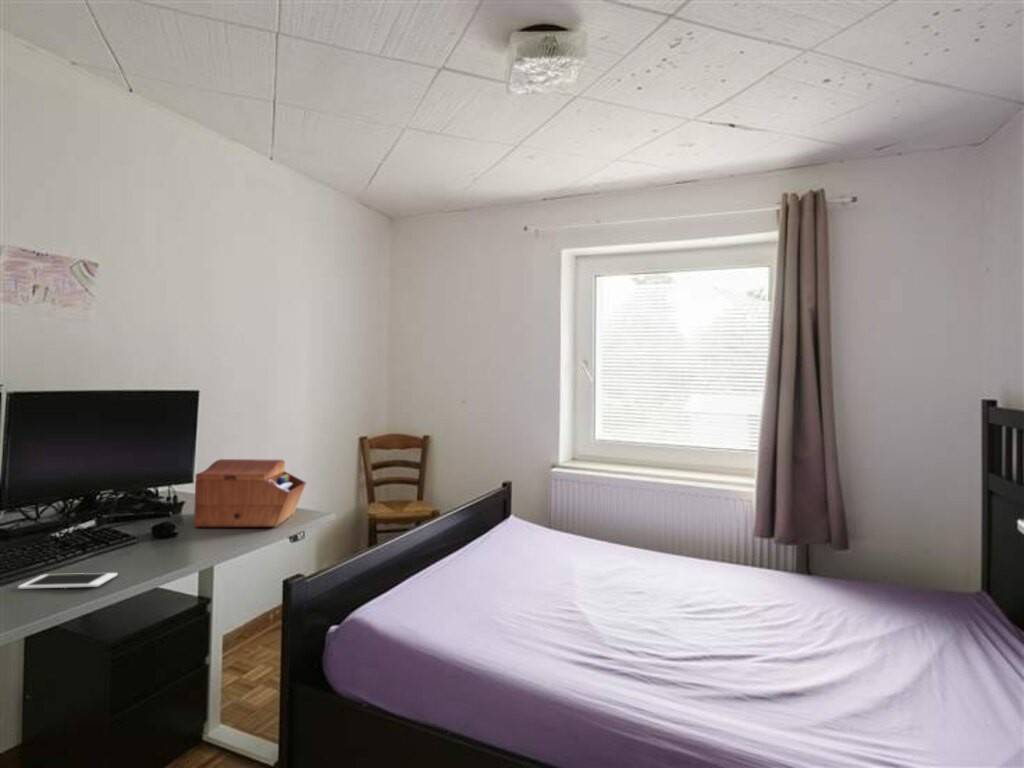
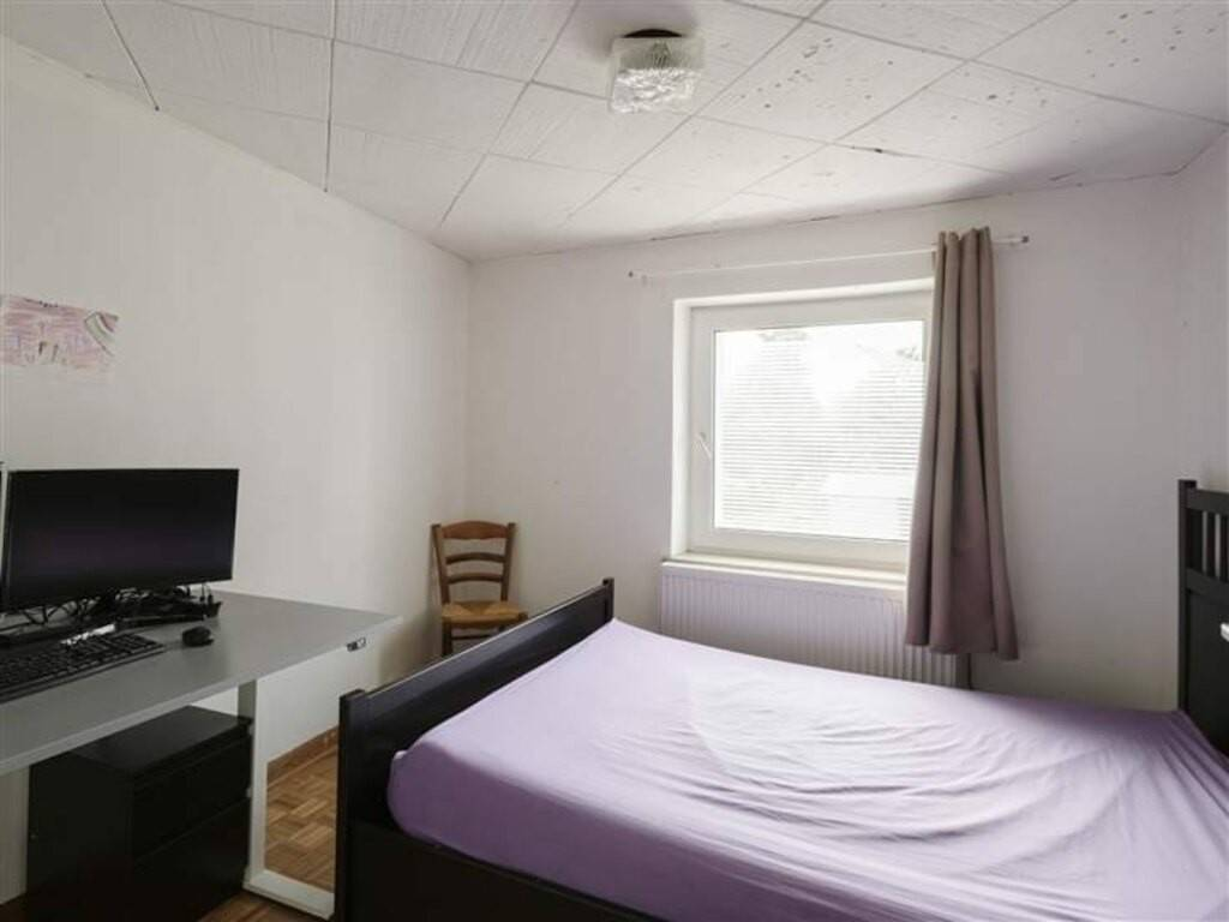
- cell phone [17,572,118,590]
- sewing box [193,458,307,528]
